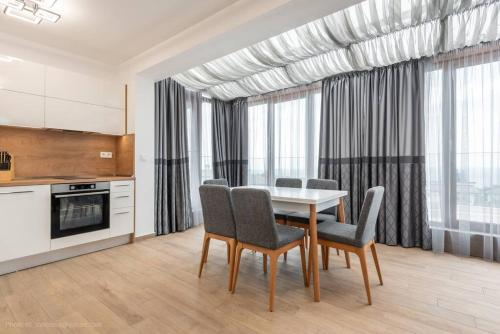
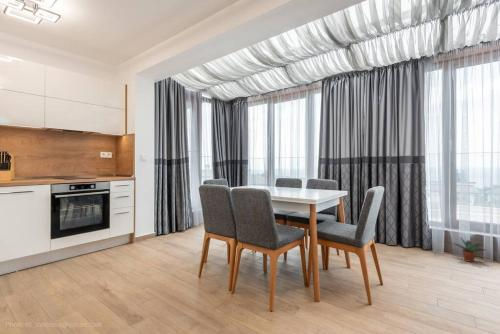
+ potted plant [453,237,489,263]
